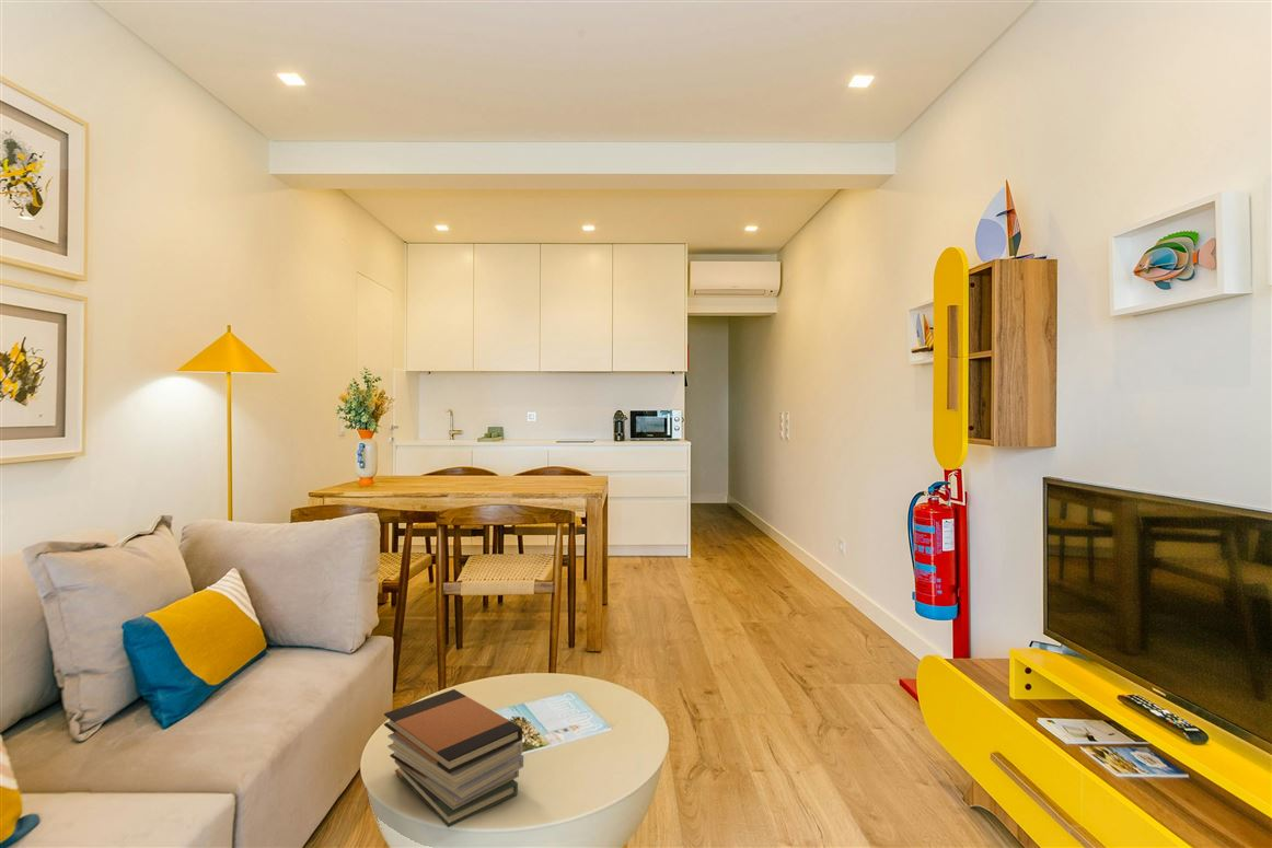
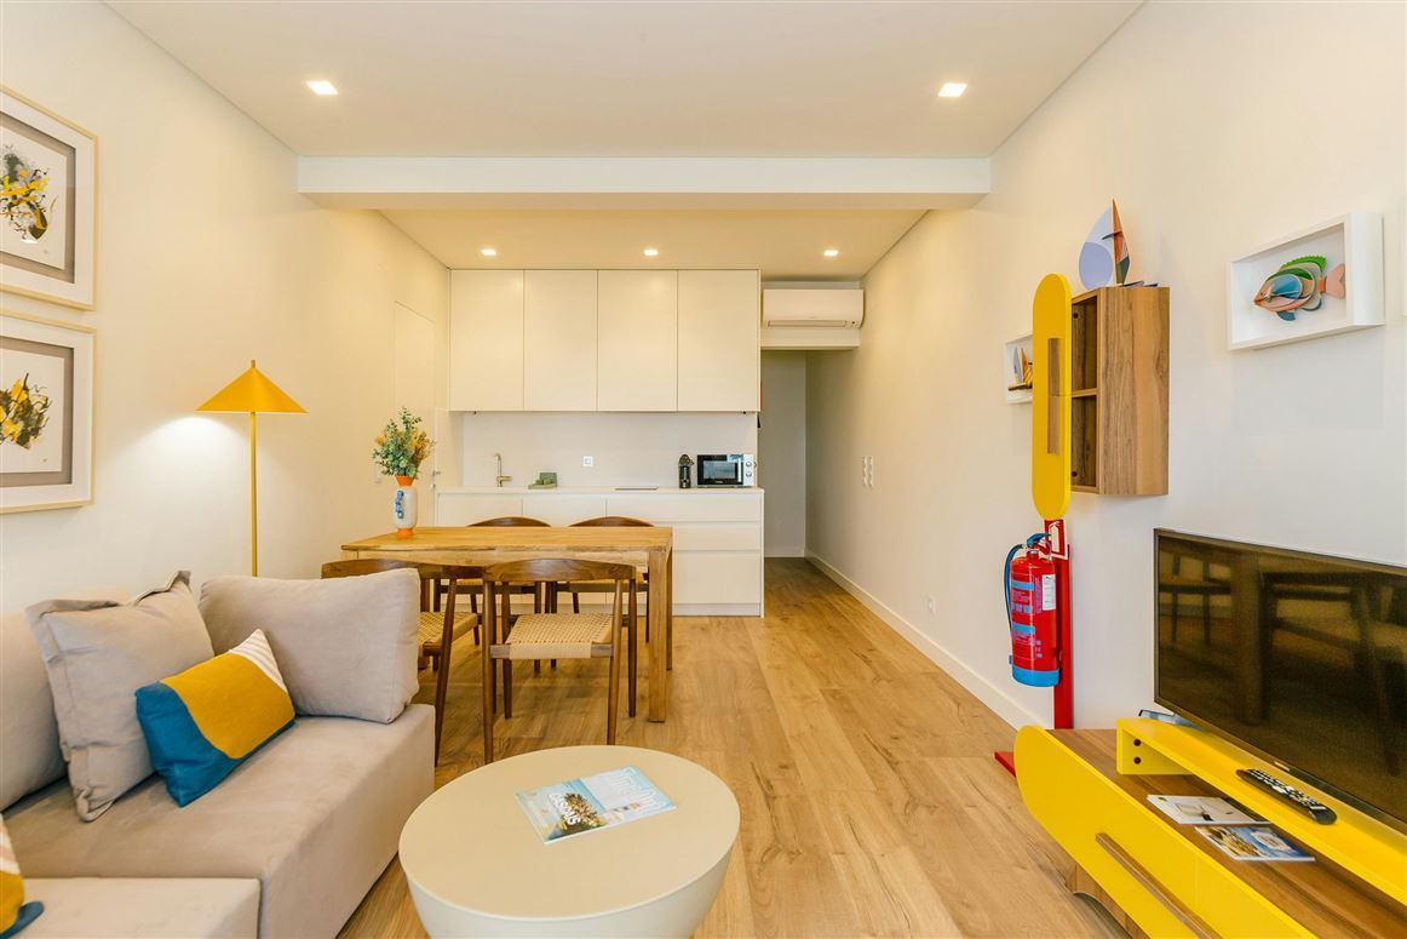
- book stack [383,688,524,828]
